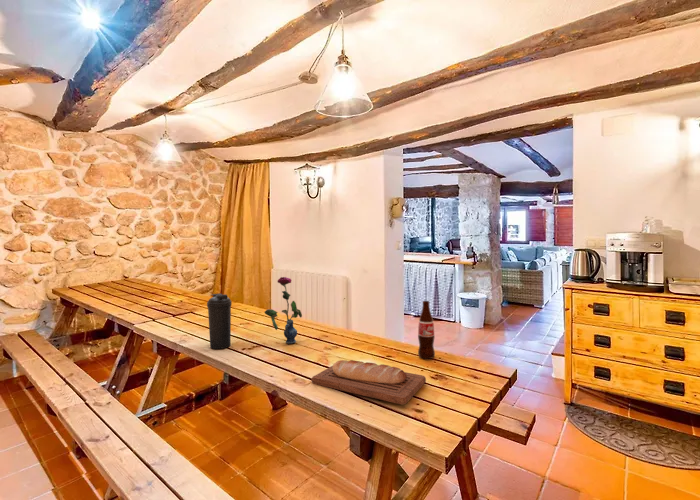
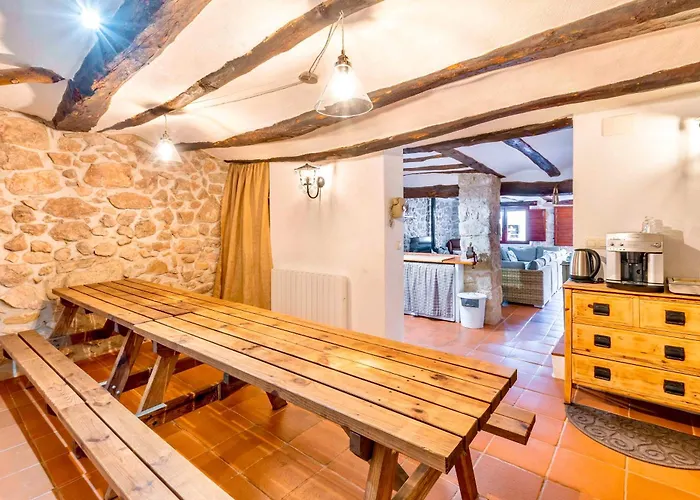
- vase [264,276,303,344]
- water bottle [206,292,233,350]
- bottle [417,300,436,360]
- bread loaf [311,359,427,406]
